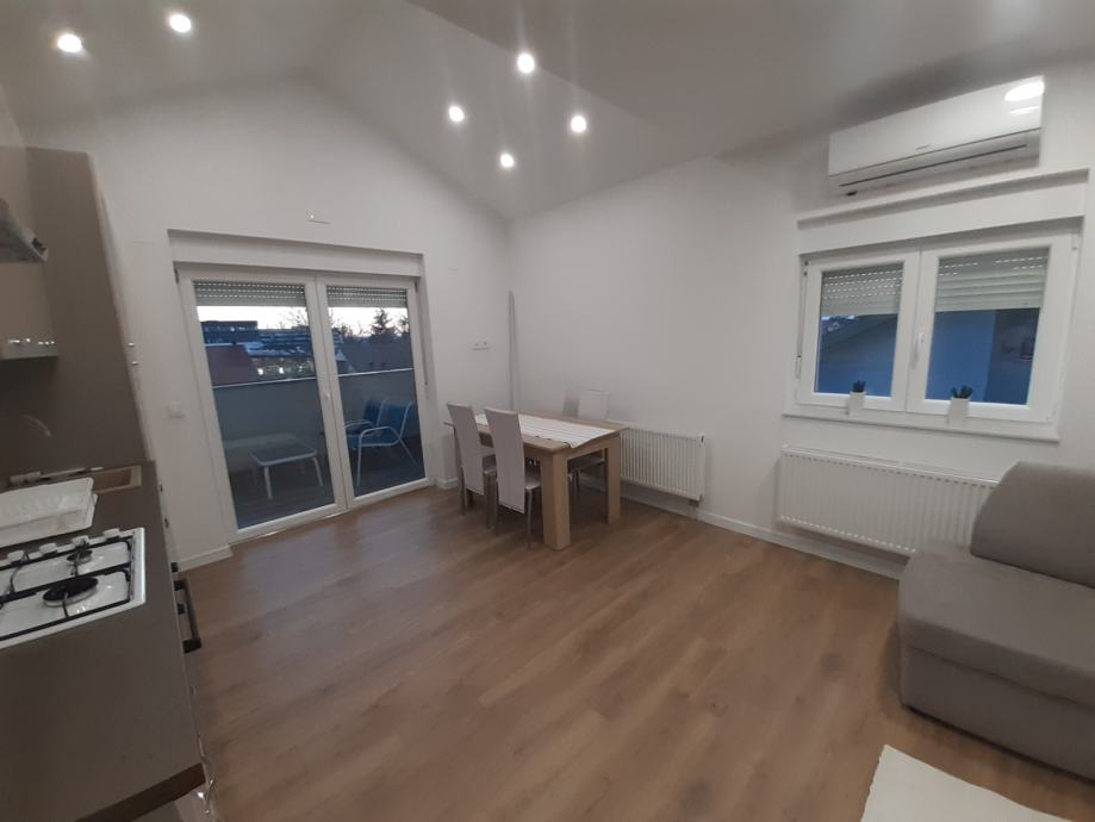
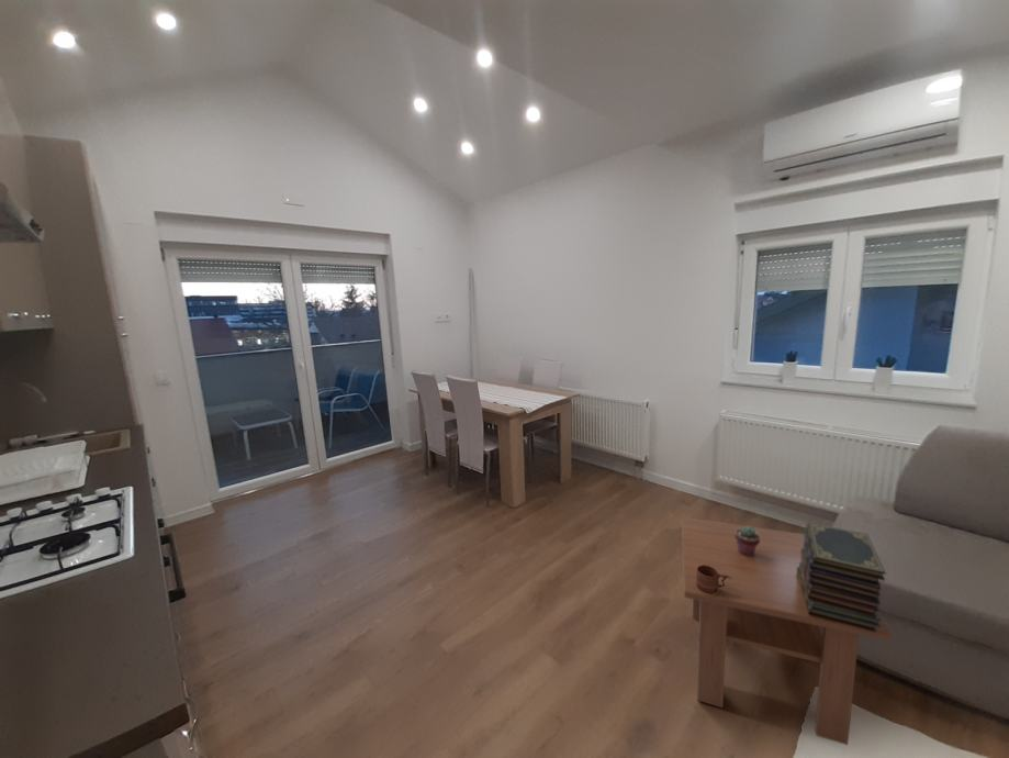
+ book stack [797,522,887,633]
+ mug [696,565,732,594]
+ potted succulent [736,525,760,557]
+ coffee table [681,516,894,746]
